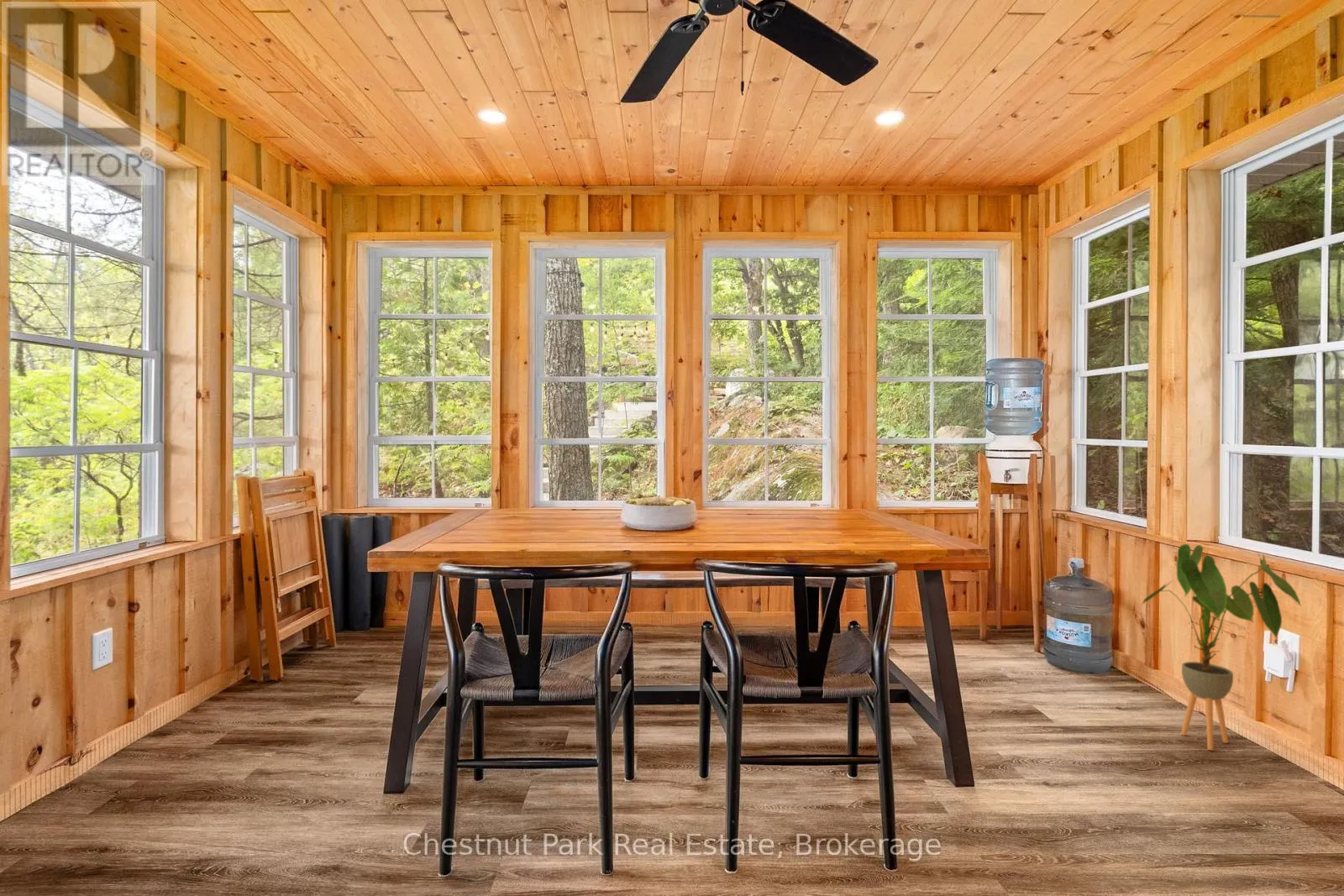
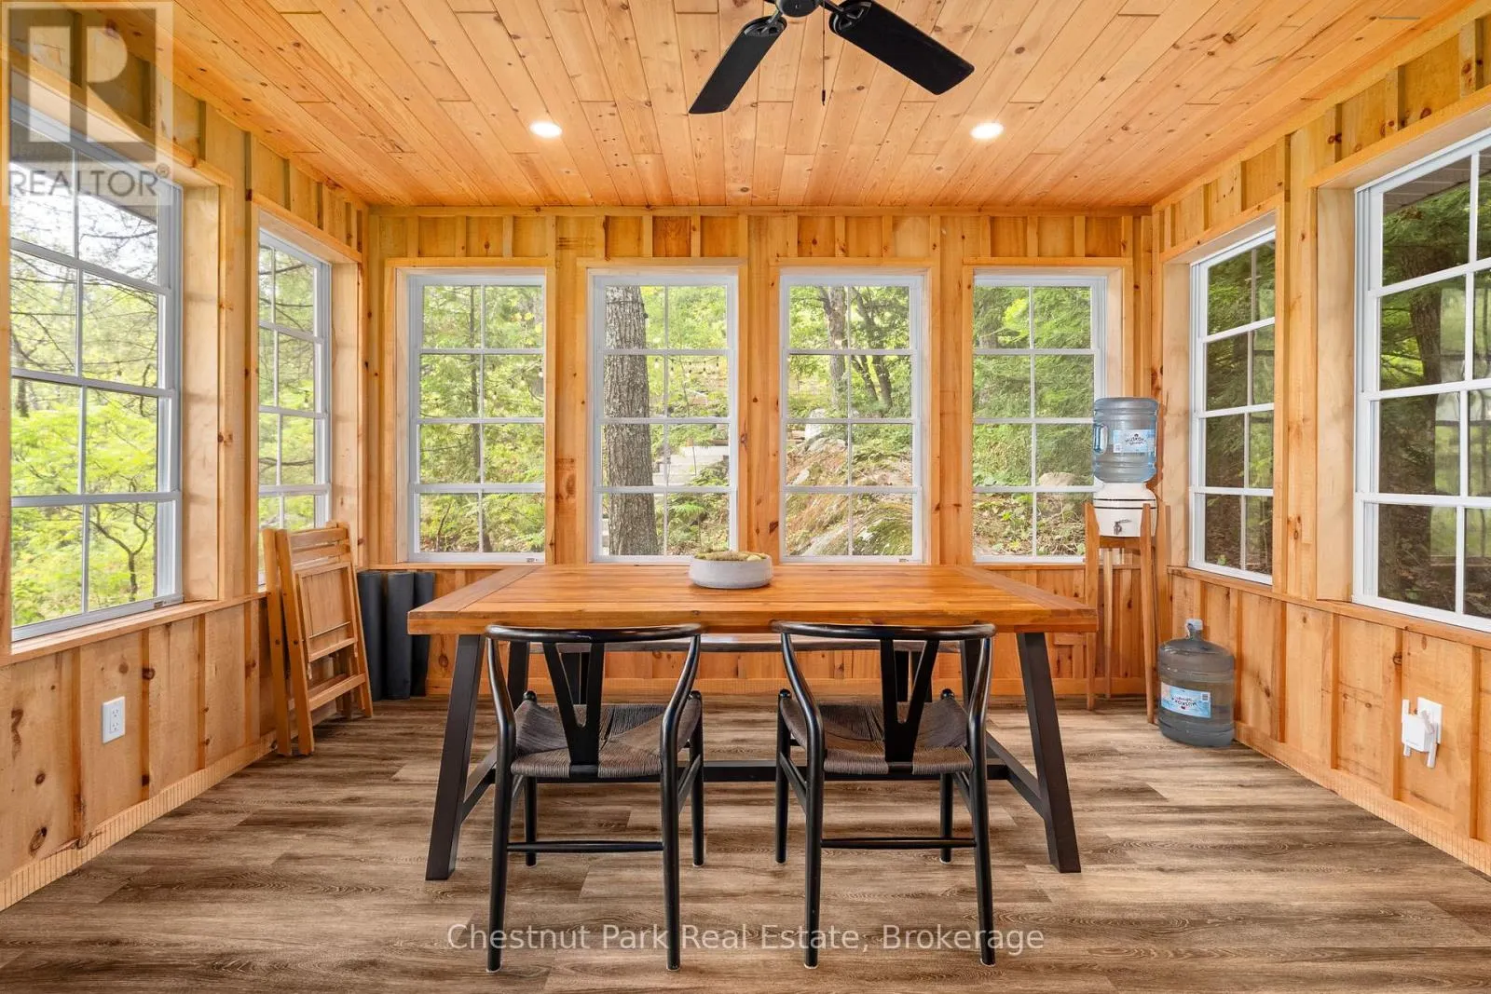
- house plant [1140,543,1301,752]
